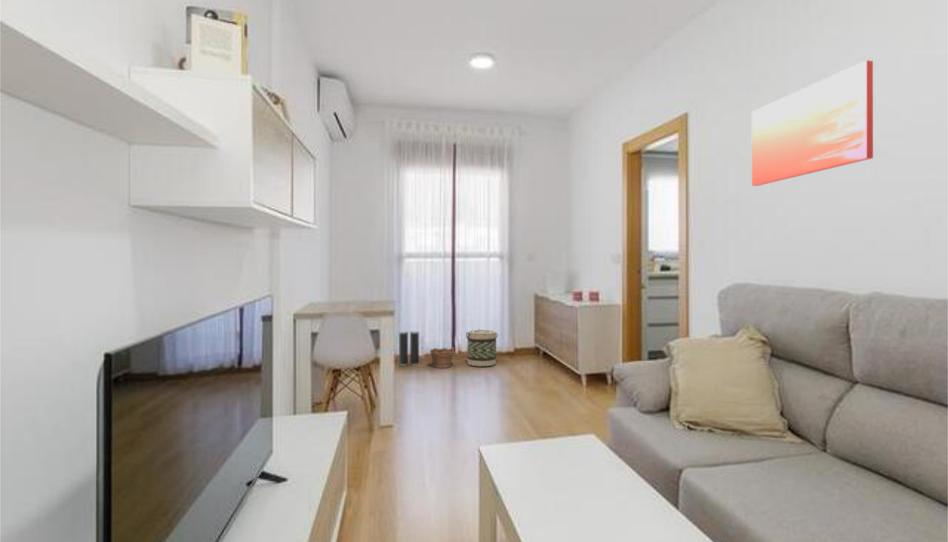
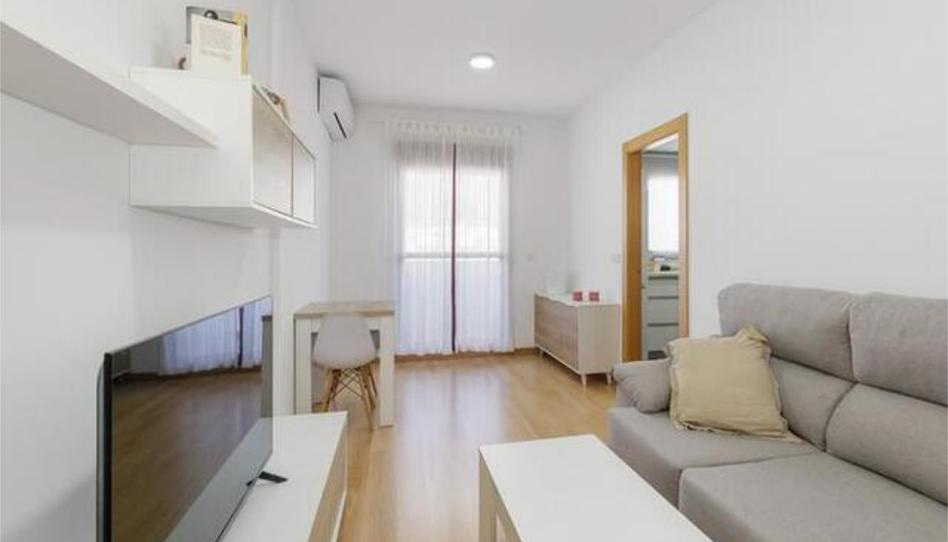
- basket [465,328,499,367]
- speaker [394,329,425,367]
- clay pot [429,346,455,369]
- wall art [751,59,874,187]
